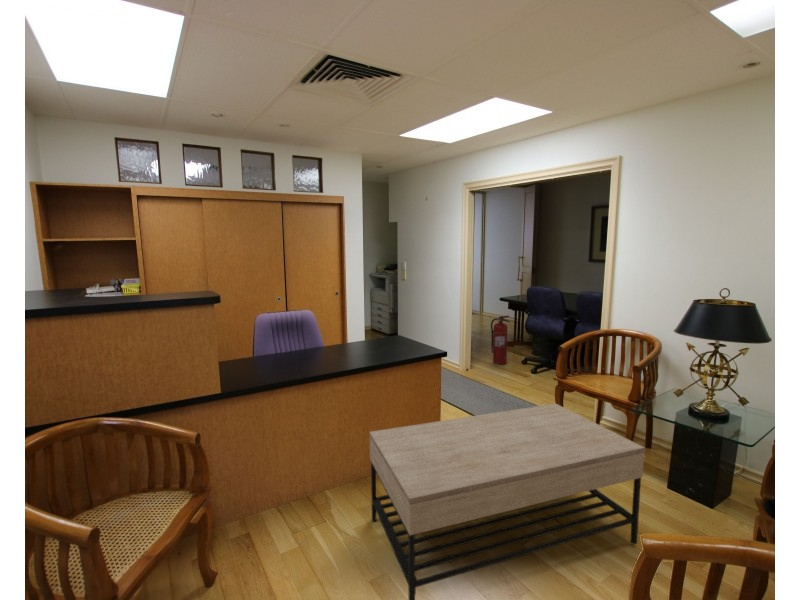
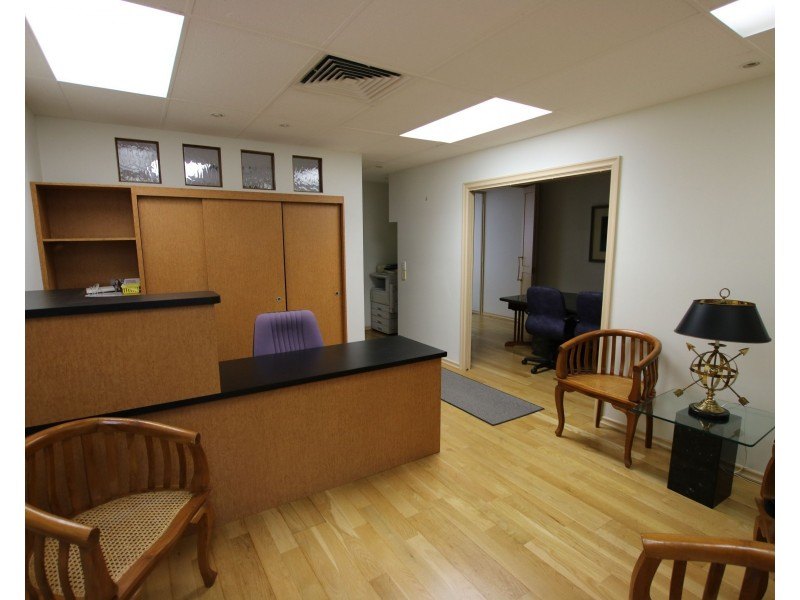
- coffee table [369,402,646,600]
- fire extinguisher [490,315,511,365]
